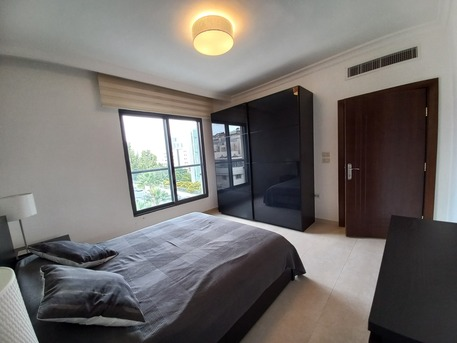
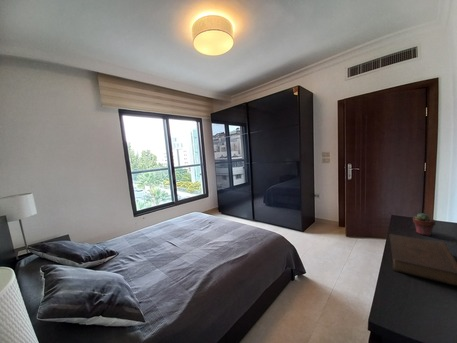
+ book [388,233,457,287]
+ potted succulent [412,212,436,237]
